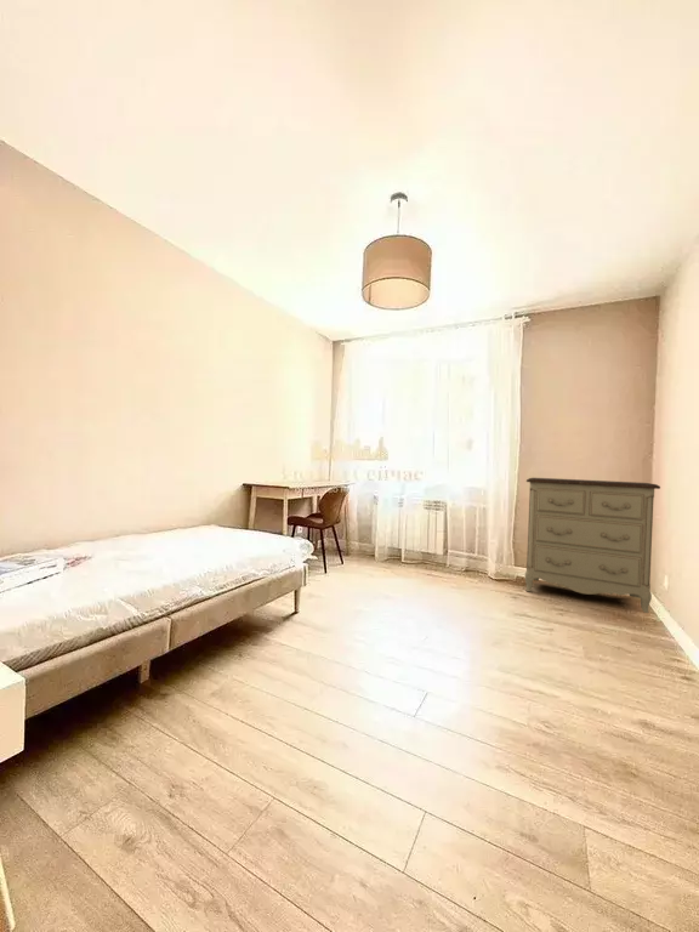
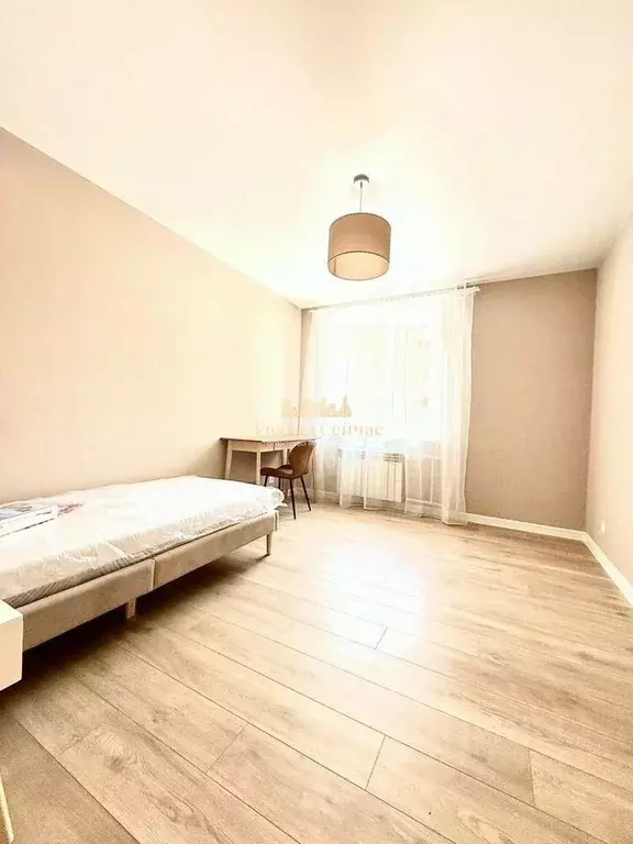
- dresser [524,477,661,614]
